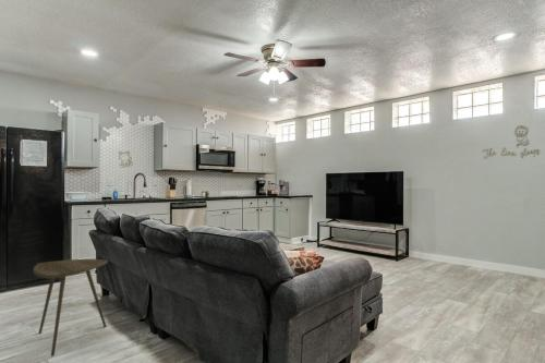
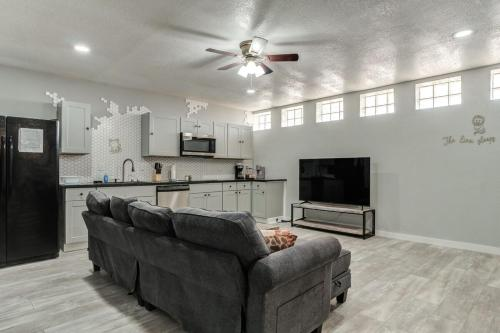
- side table [33,258,109,358]
